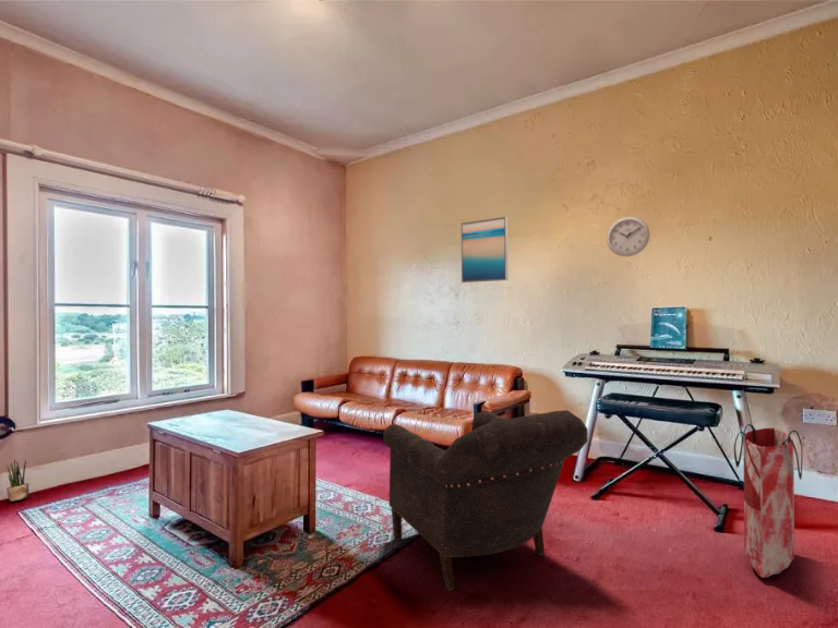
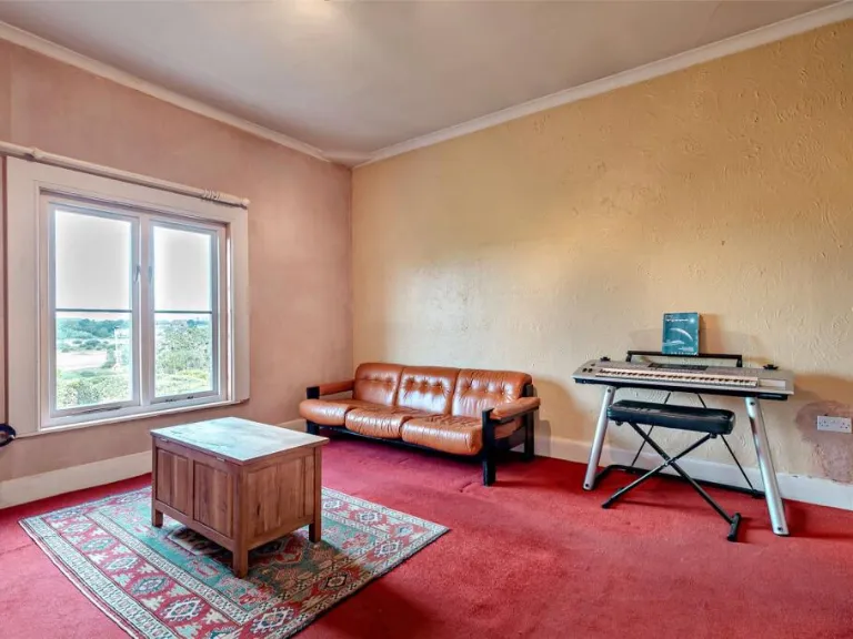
- wall clock [606,216,650,257]
- potted plant [5,458,29,503]
- bag [733,423,804,579]
- armchair [382,409,589,592]
- wall art [460,216,508,283]
